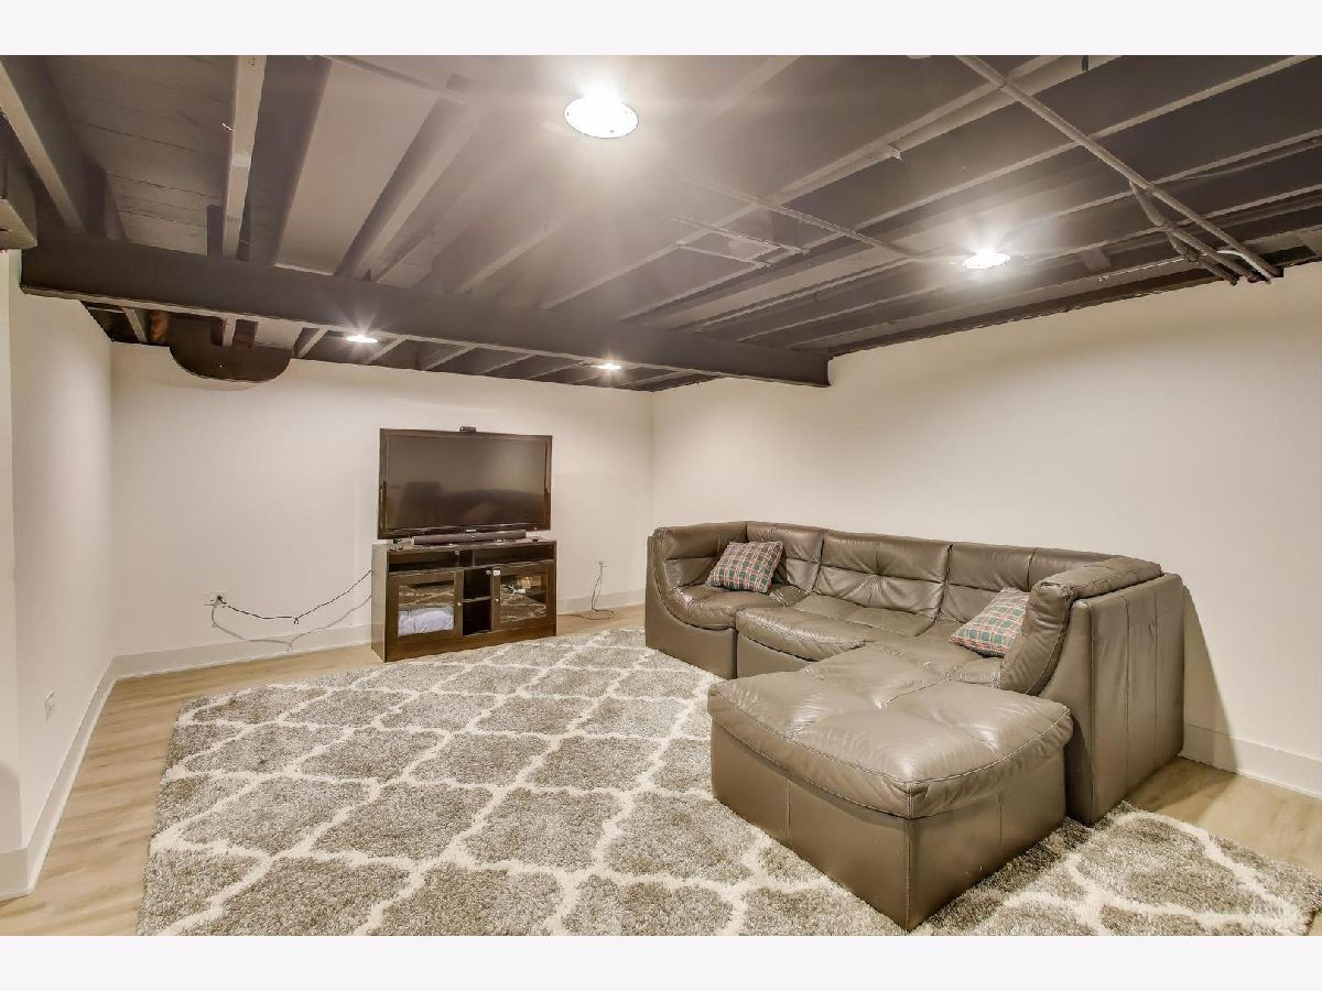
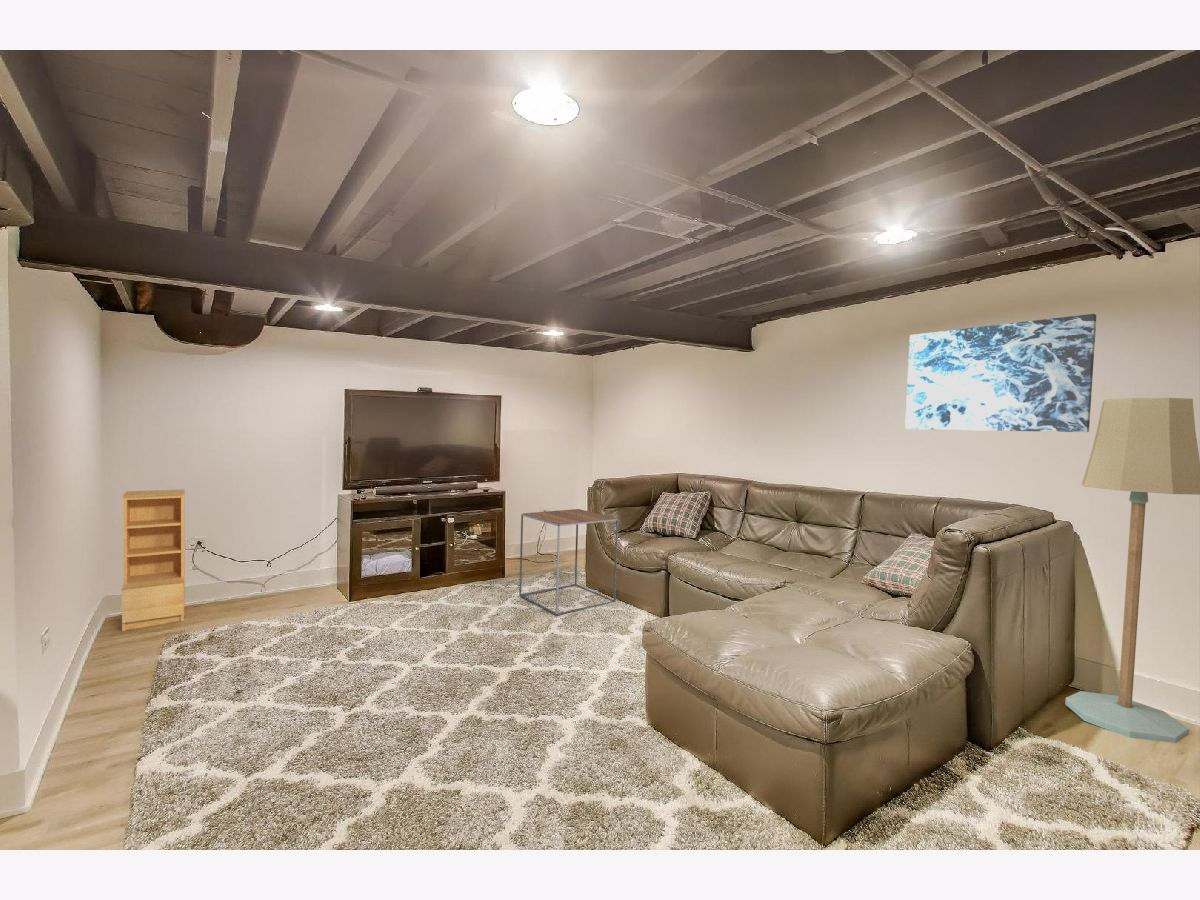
+ wall art [904,313,1097,433]
+ floor lamp [1064,397,1200,744]
+ side table [518,508,619,616]
+ bookshelf [120,488,186,632]
